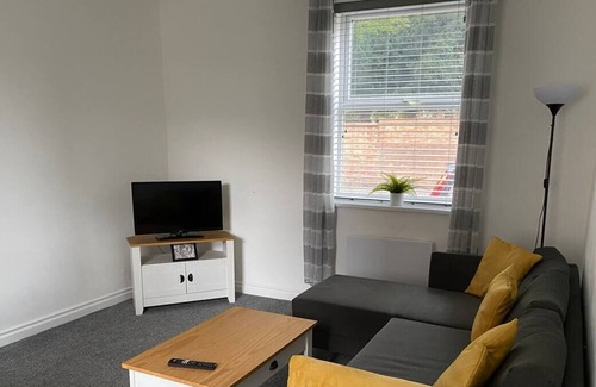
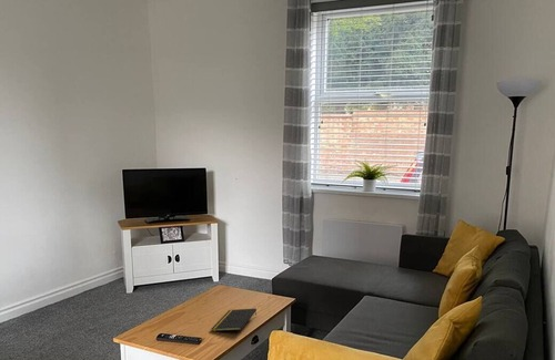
+ notepad [211,307,258,332]
